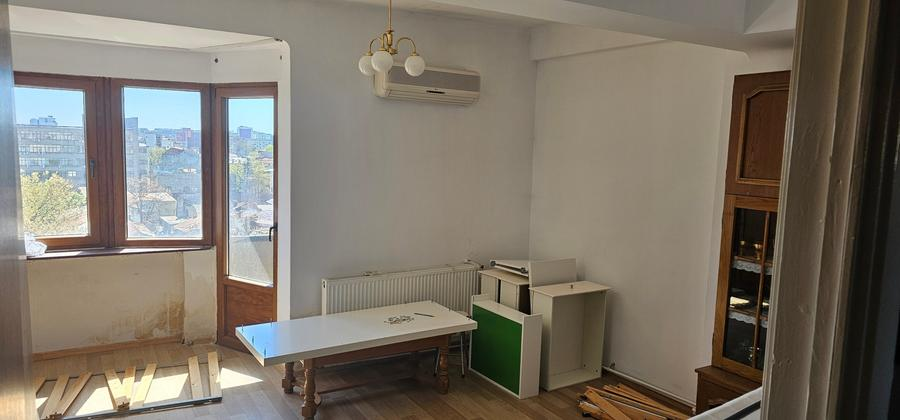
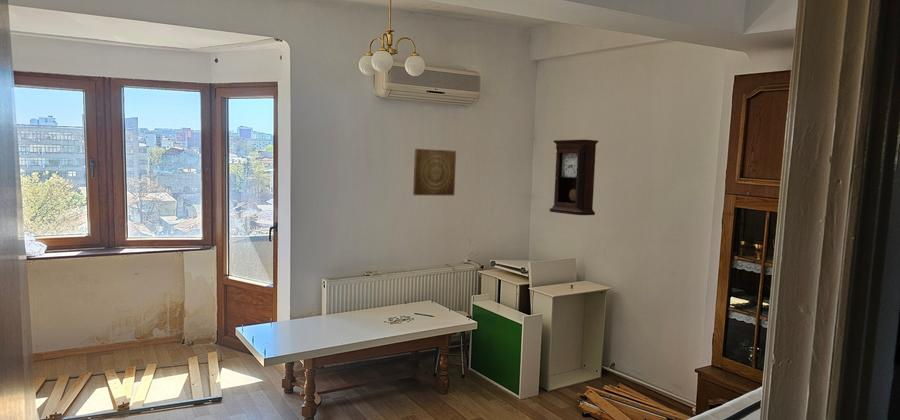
+ pendulum clock [549,139,599,216]
+ wall art [412,148,457,197]
